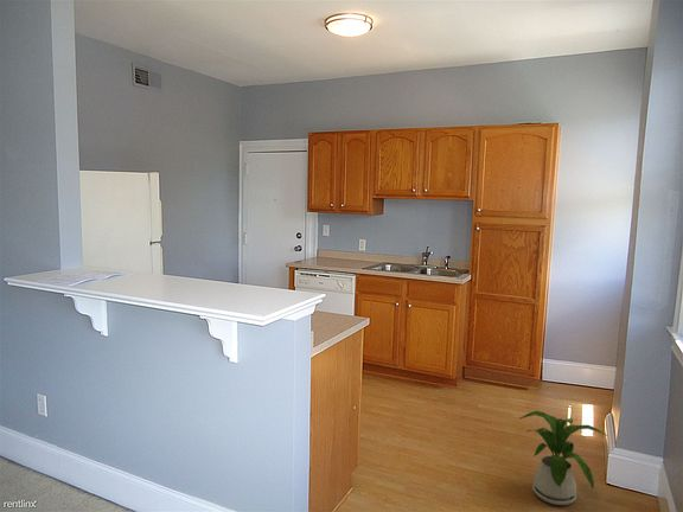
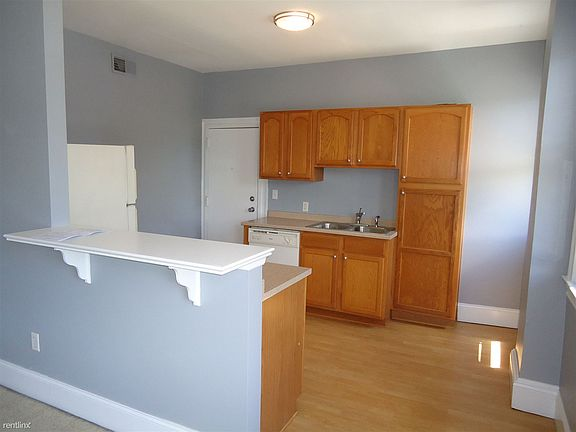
- house plant [518,410,608,506]
